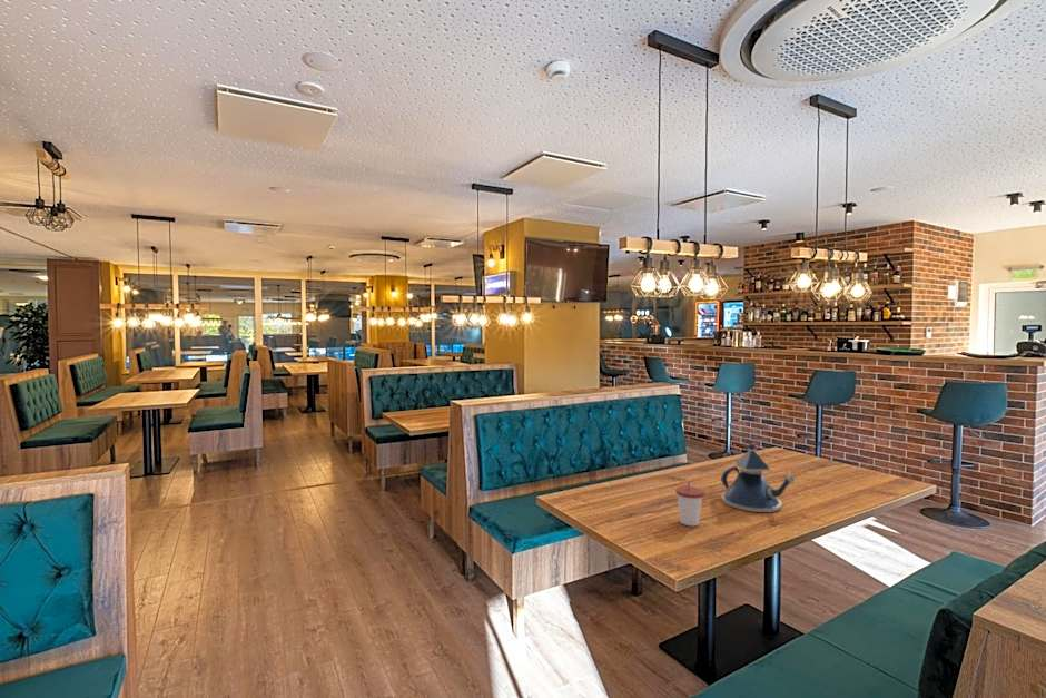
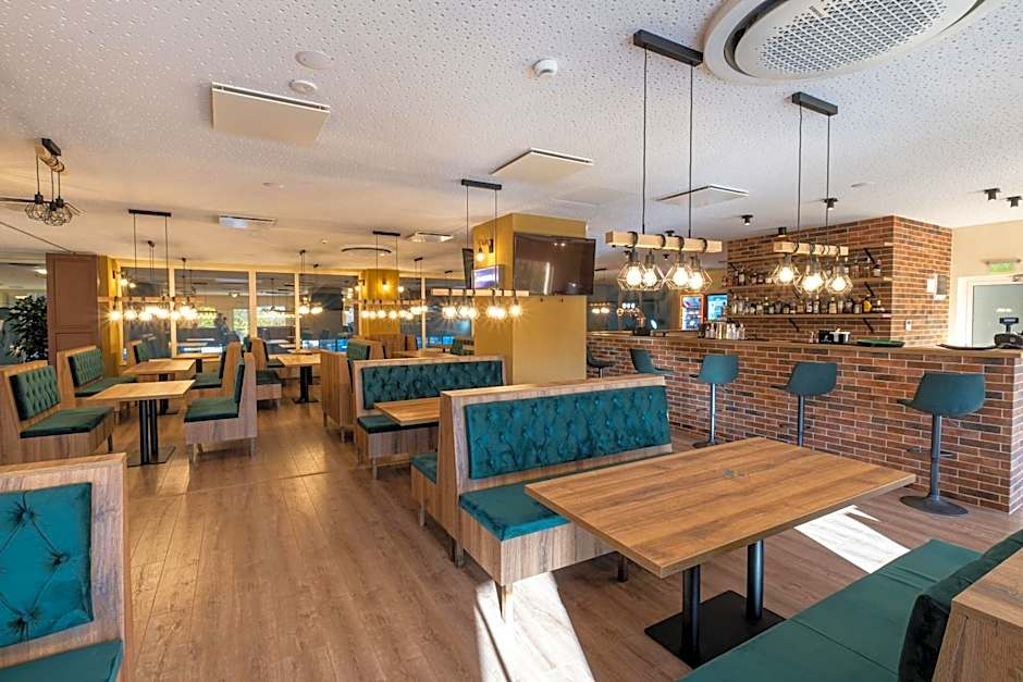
- teapot [720,442,796,513]
- cup [674,480,705,527]
